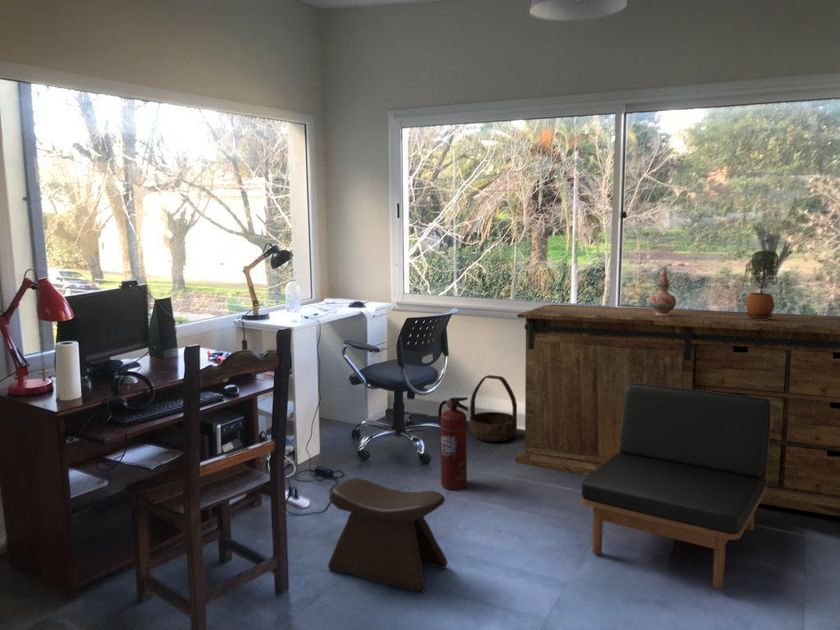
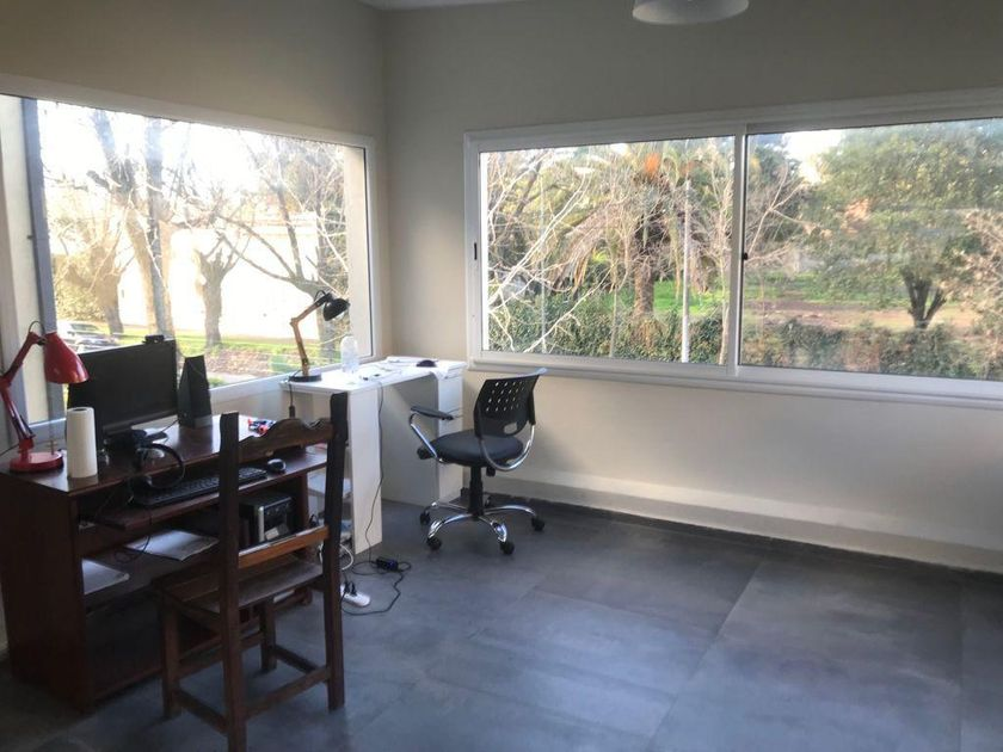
- stool [327,477,449,594]
- decorative vase [649,268,677,315]
- sideboard [515,304,840,517]
- armless chair [580,382,773,590]
- potted plant [741,249,779,320]
- basket [469,374,518,442]
- fire extinguisher [437,396,469,490]
